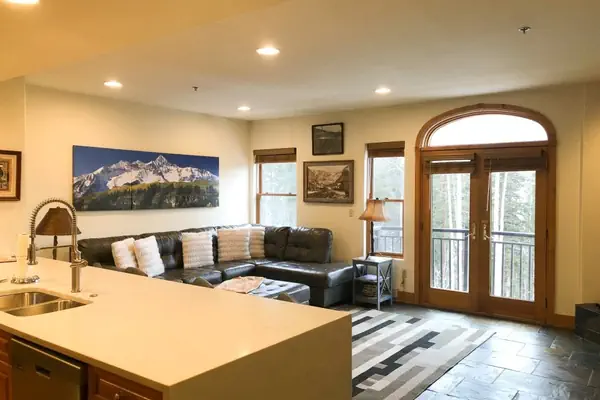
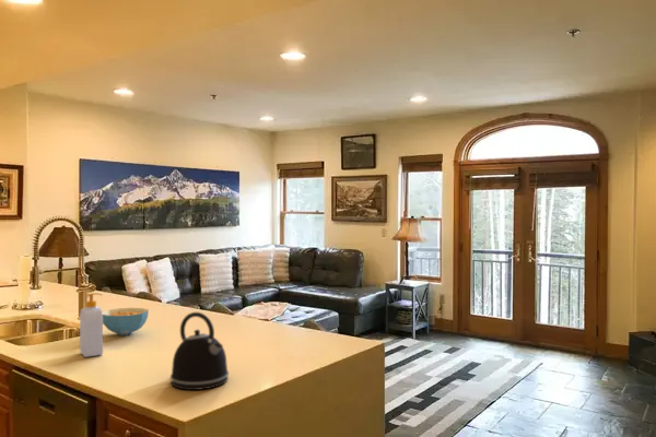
+ cereal bowl [102,307,150,336]
+ soap bottle [79,292,104,358]
+ kettle [169,311,230,391]
